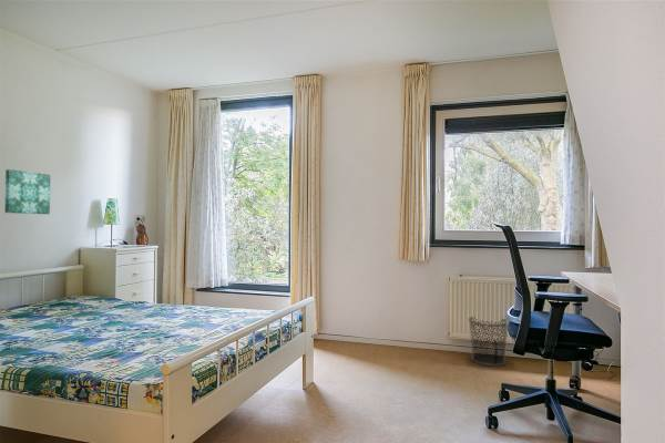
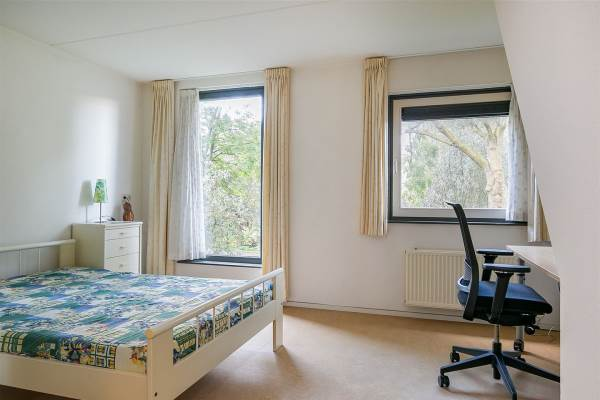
- waste bin [468,316,509,368]
- wall art [3,168,51,215]
